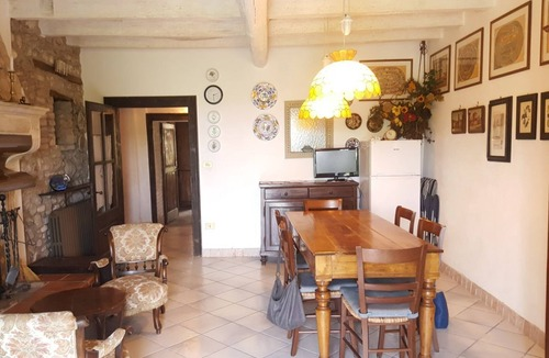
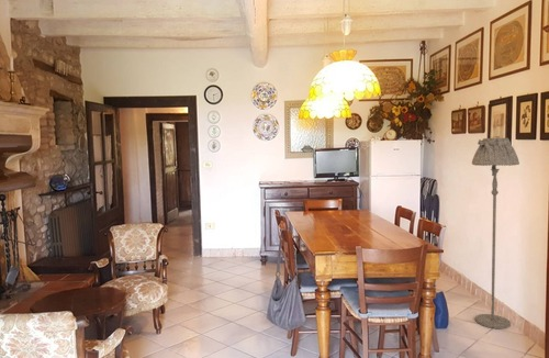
+ floor lamp [471,137,520,329]
